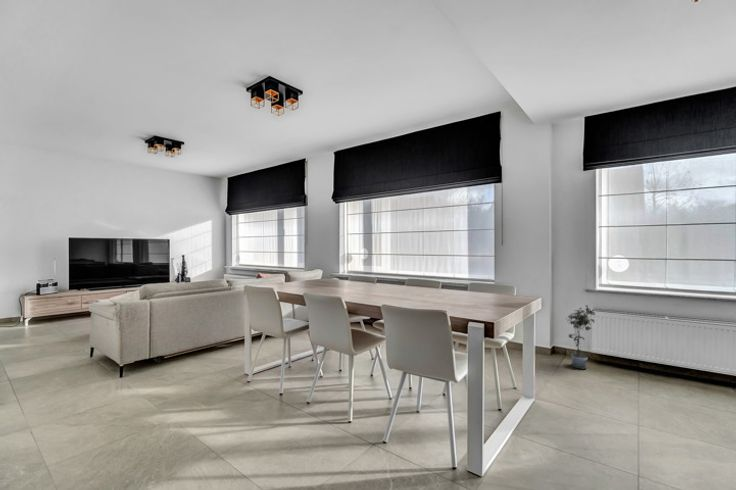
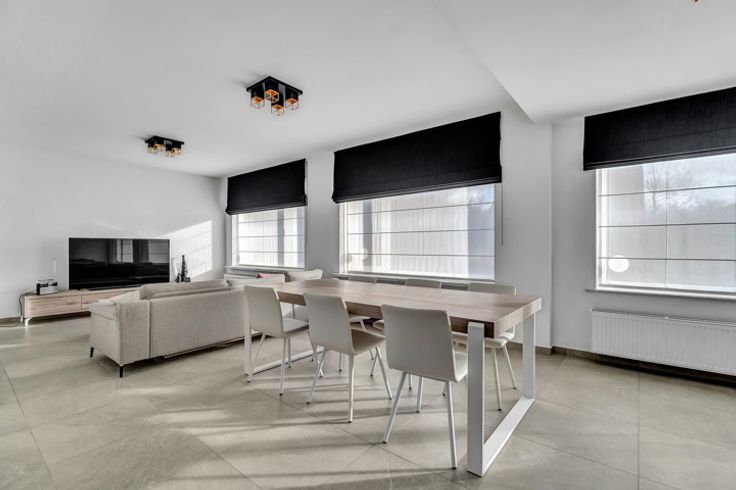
- potted plant [566,304,596,370]
